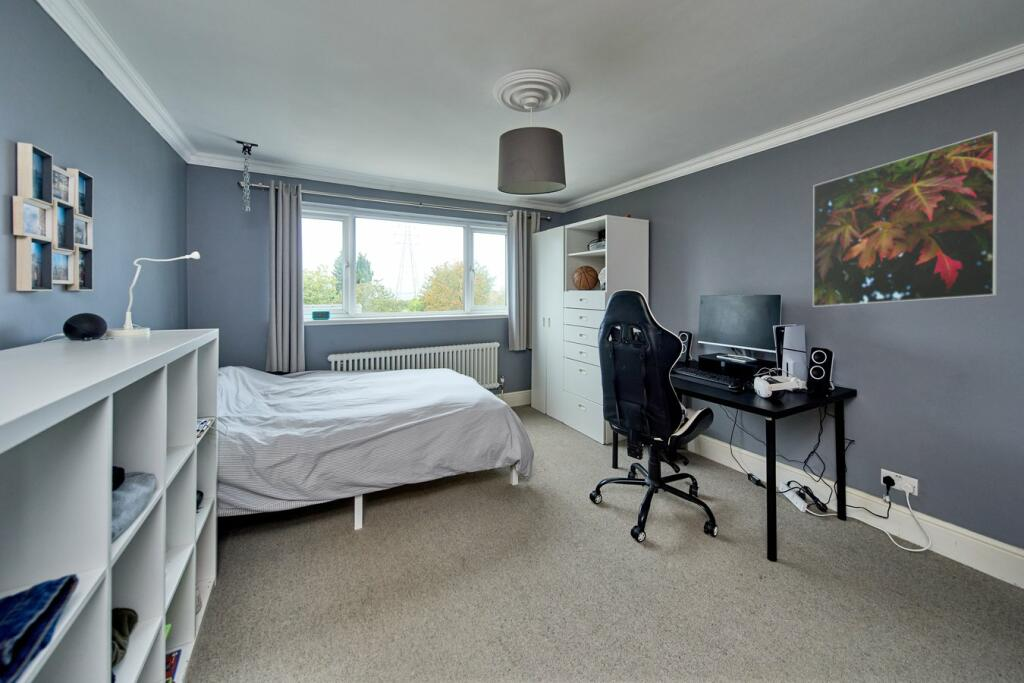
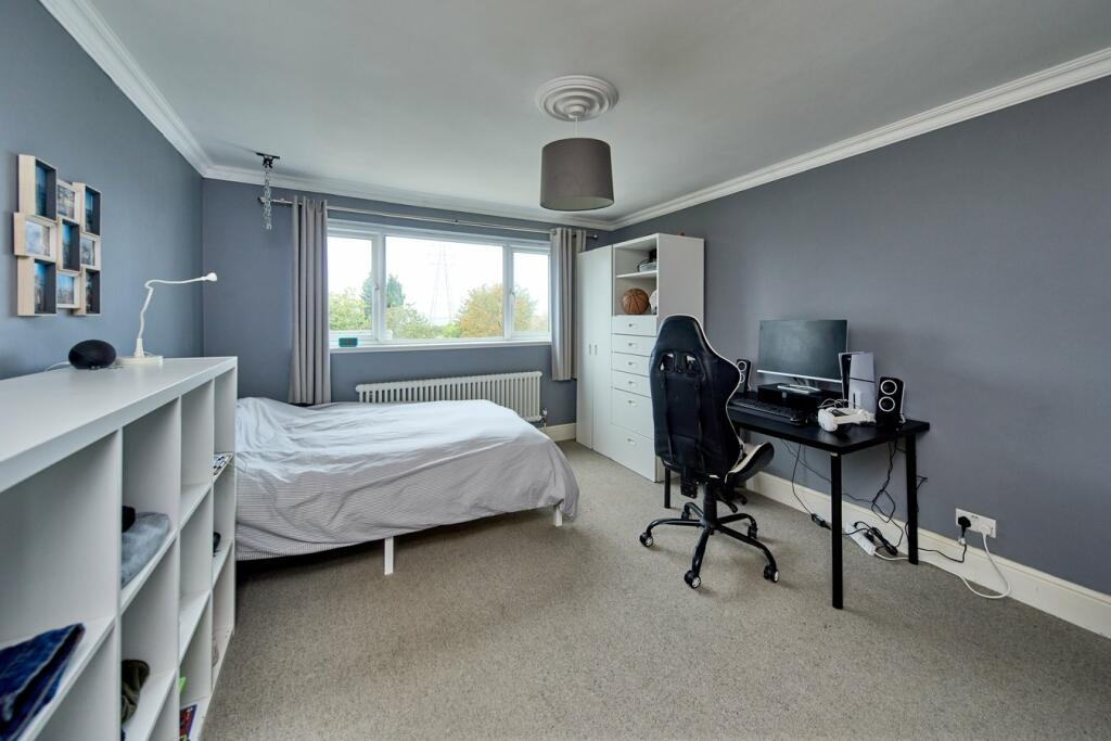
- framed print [812,130,999,308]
